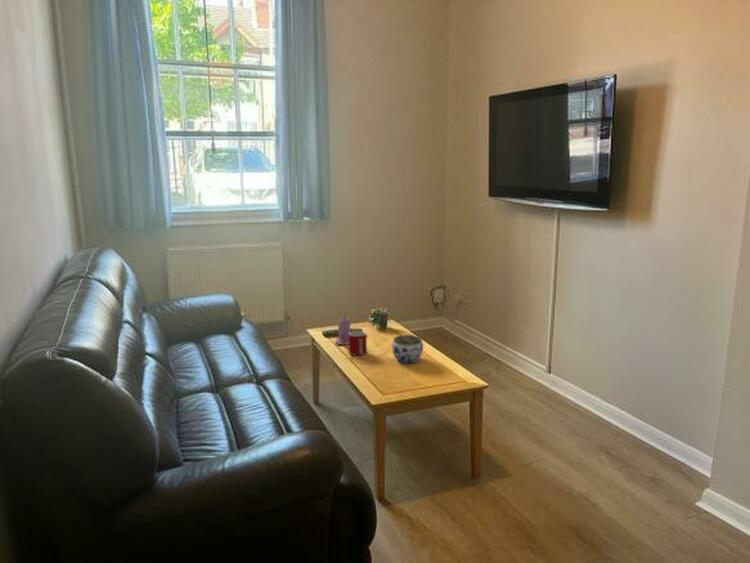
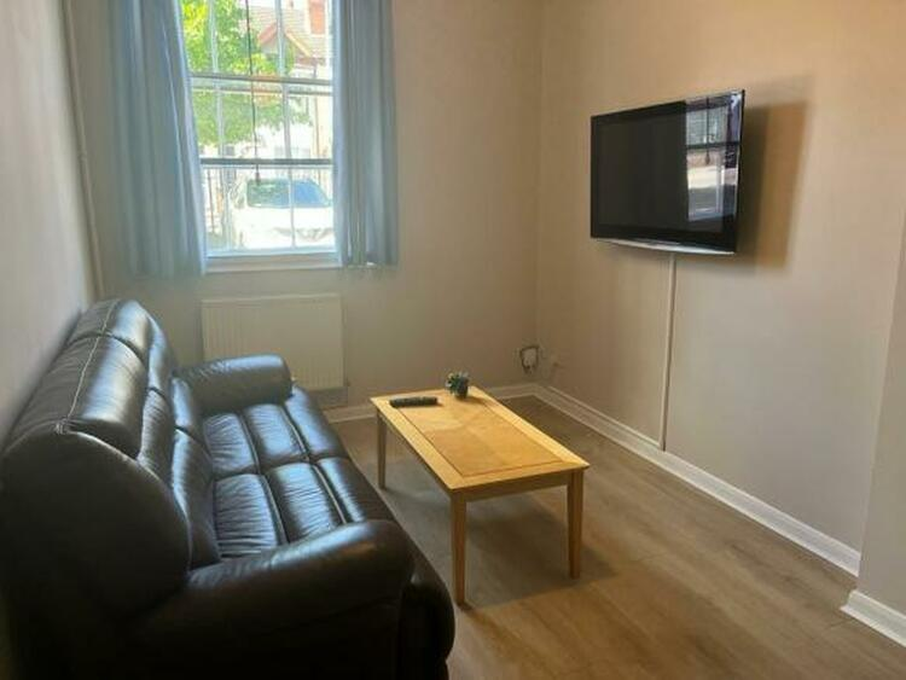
- jar [391,334,424,364]
- candle [334,316,352,346]
- mug [342,330,368,356]
